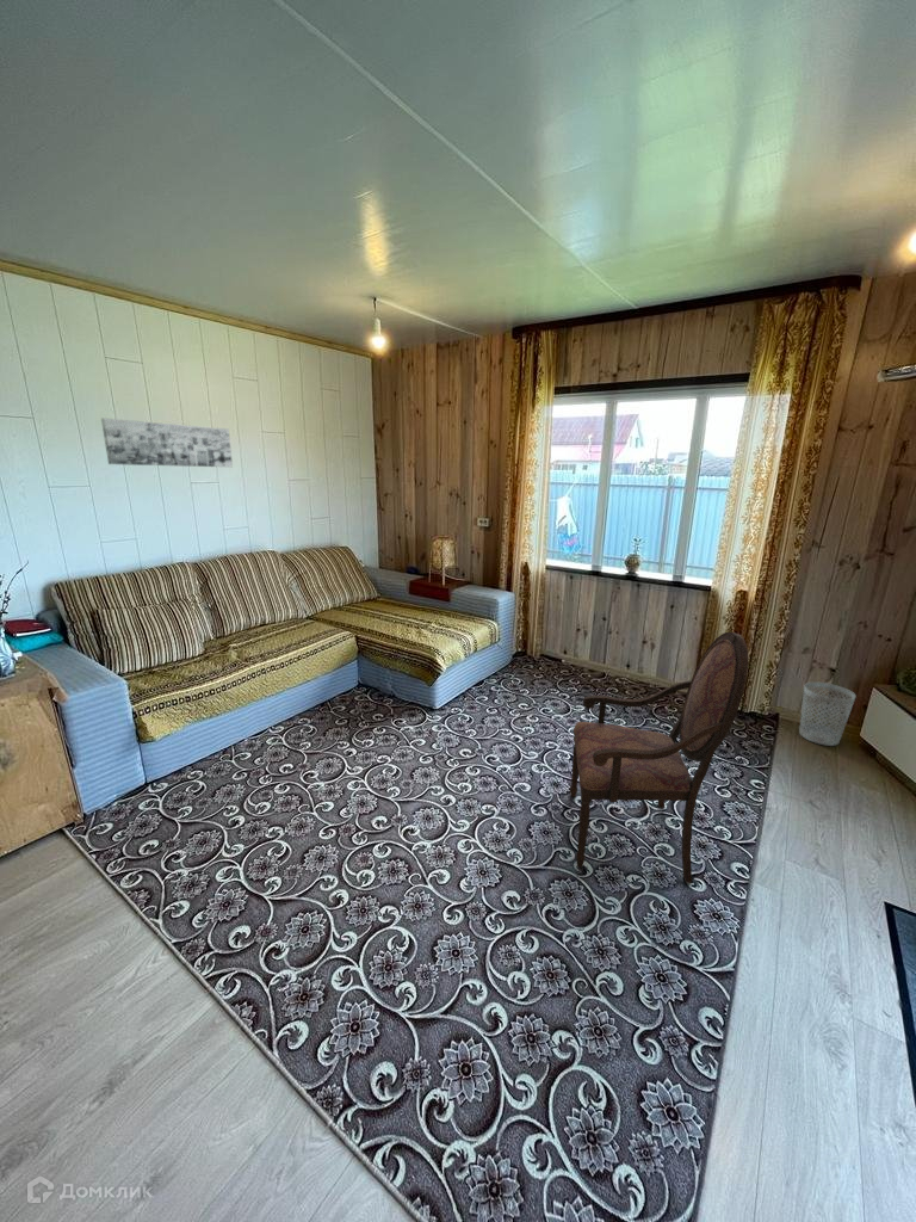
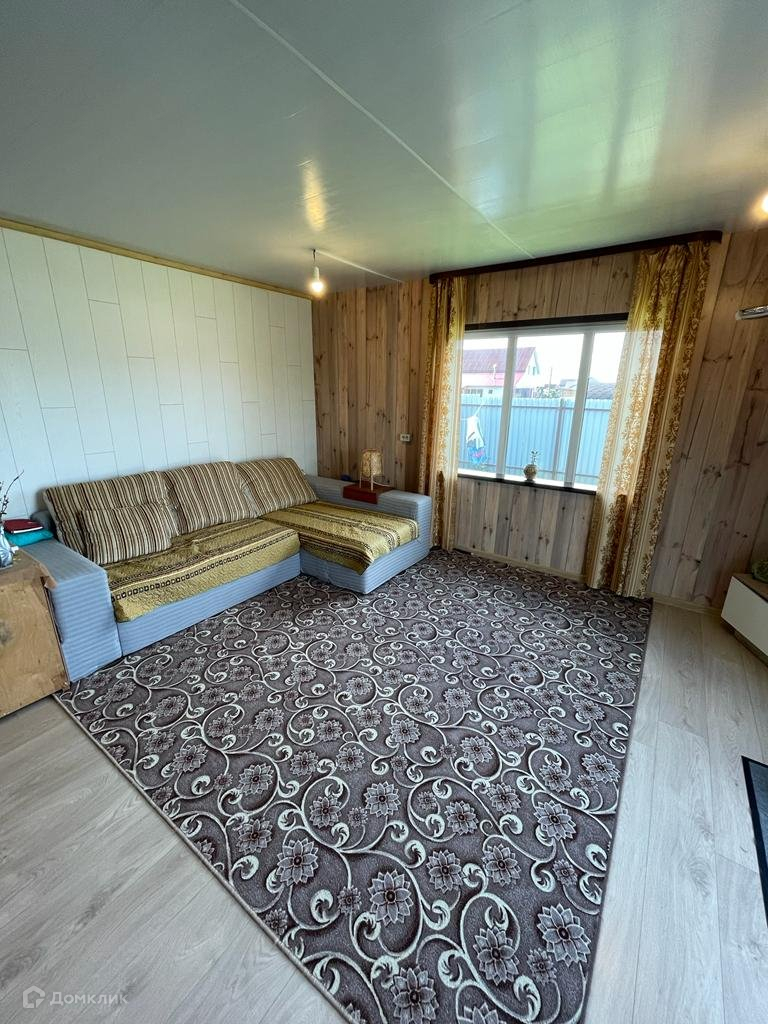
- wastebasket [798,681,858,747]
- wall art [100,418,234,468]
- armchair [569,631,749,884]
